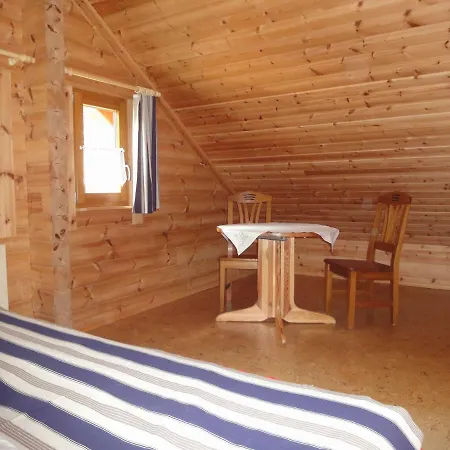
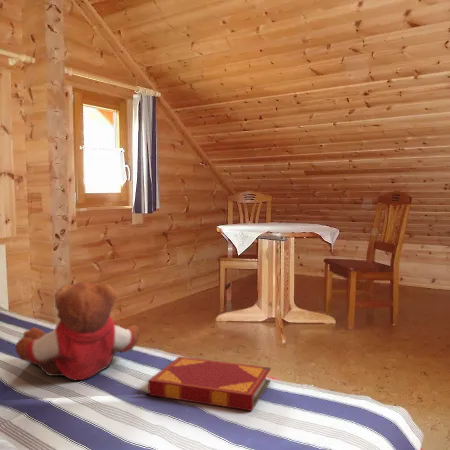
+ teddy bear [14,281,141,382]
+ hardback book [147,356,272,412]
